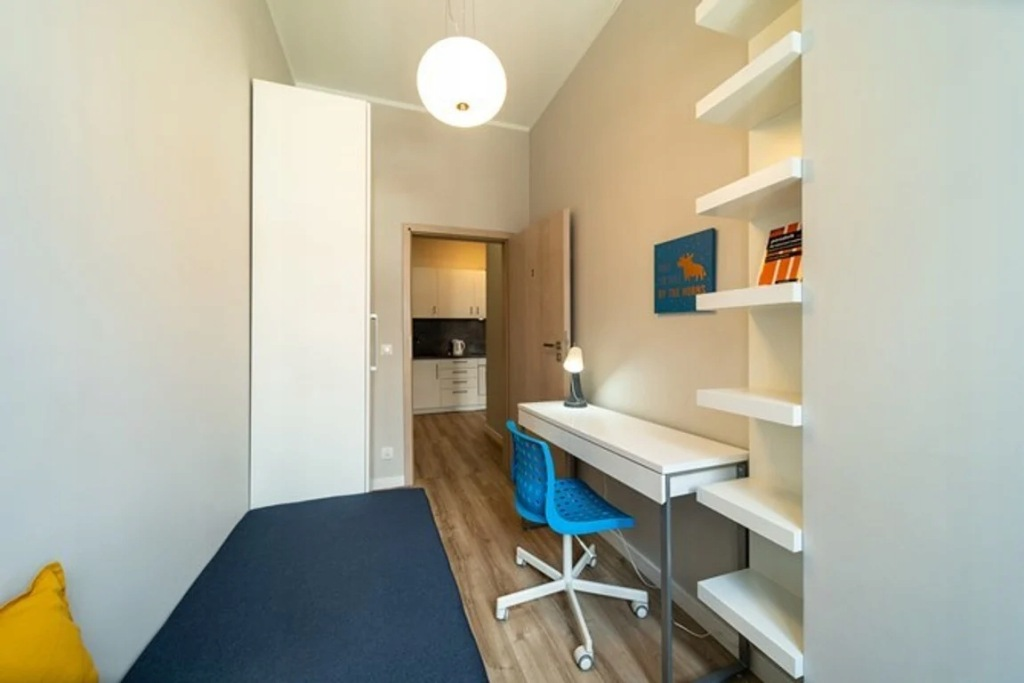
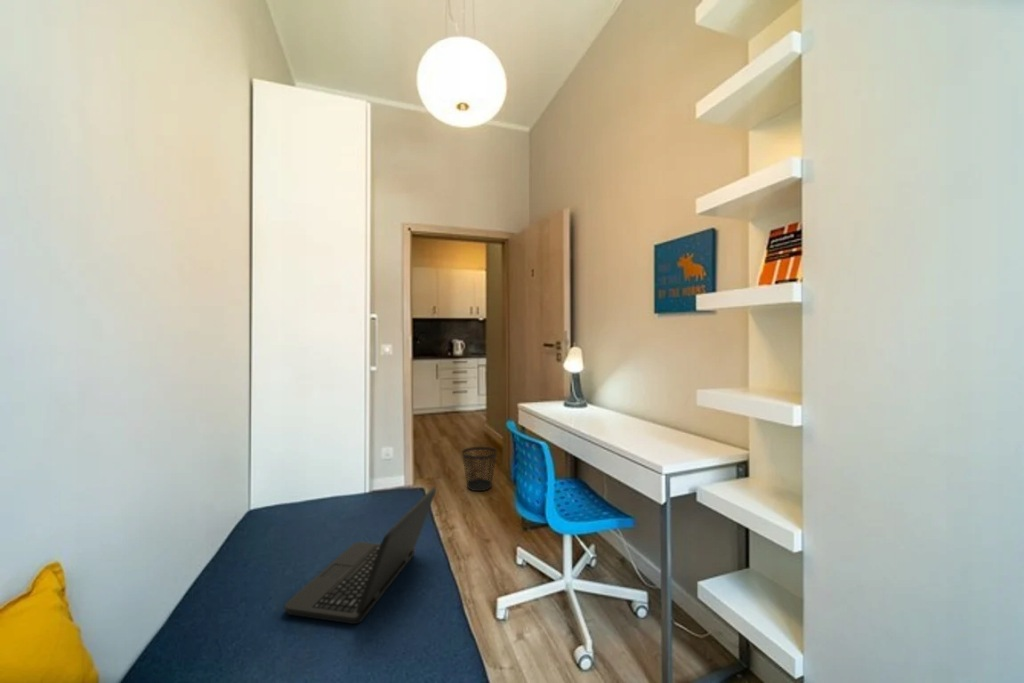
+ wastebasket [461,446,498,492]
+ laptop [284,486,437,625]
